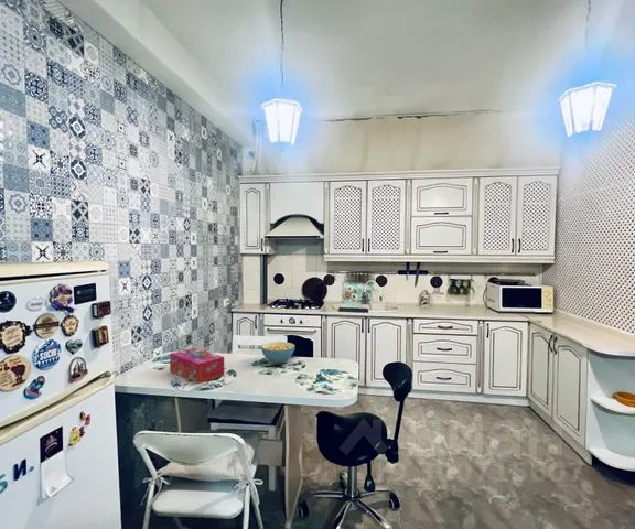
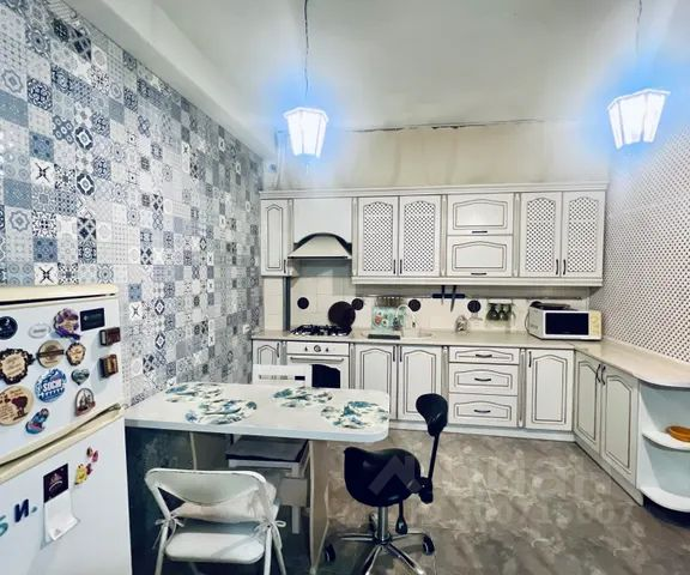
- tissue box [169,347,225,385]
- cereal bowl [260,341,295,365]
